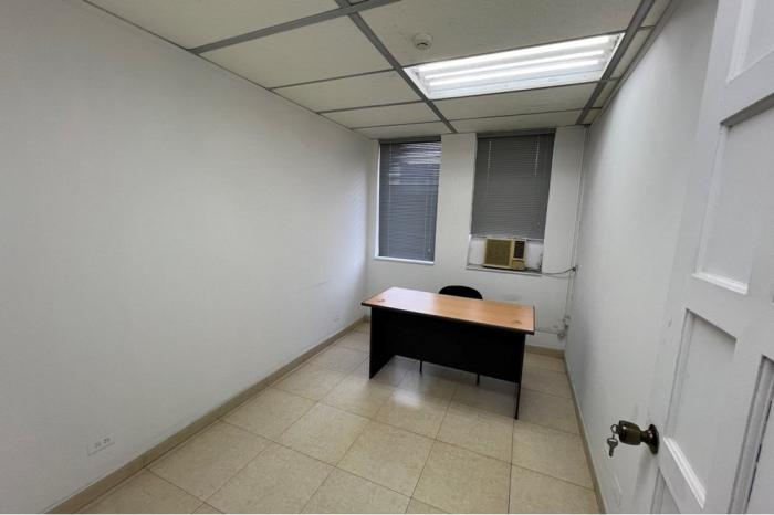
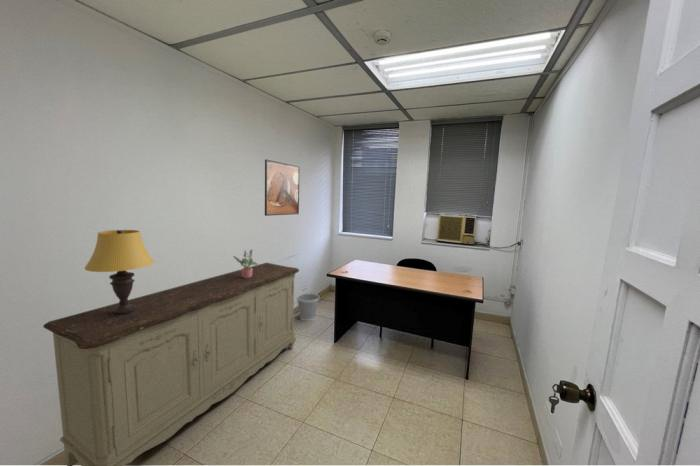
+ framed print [264,158,301,217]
+ wastebasket [296,292,320,322]
+ table lamp [84,229,155,315]
+ potted plant [232,249,259,278]
+ sideboard [42,262,300,466]
